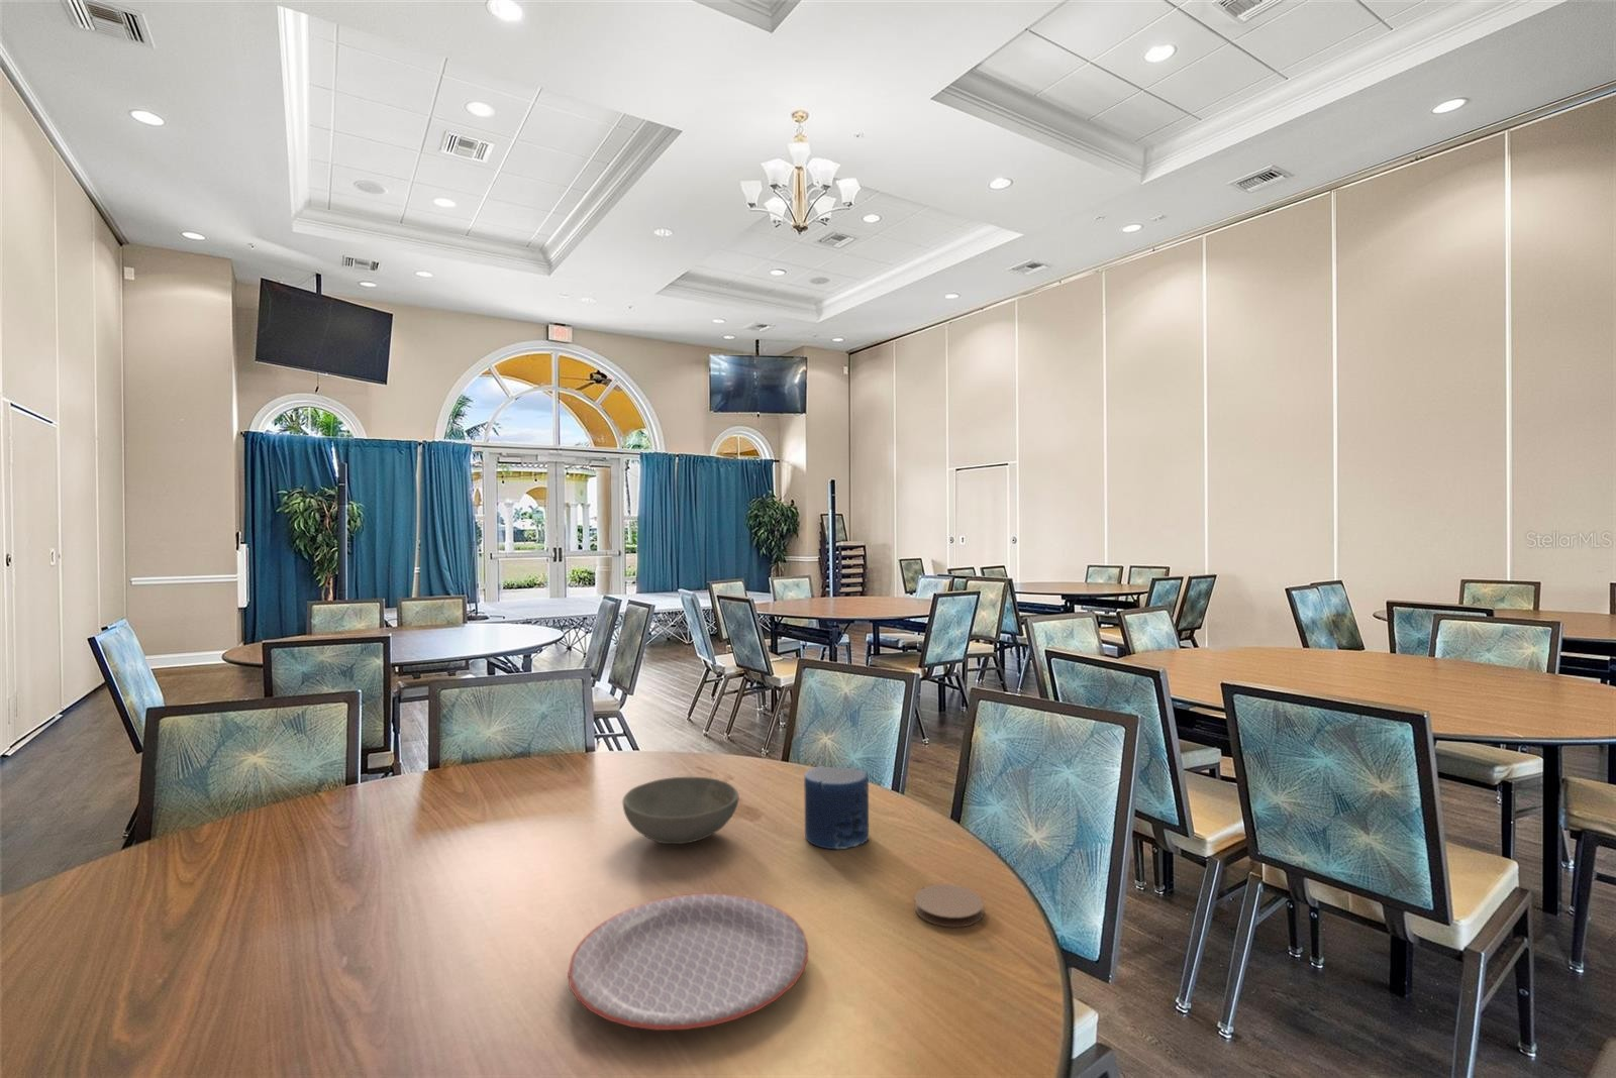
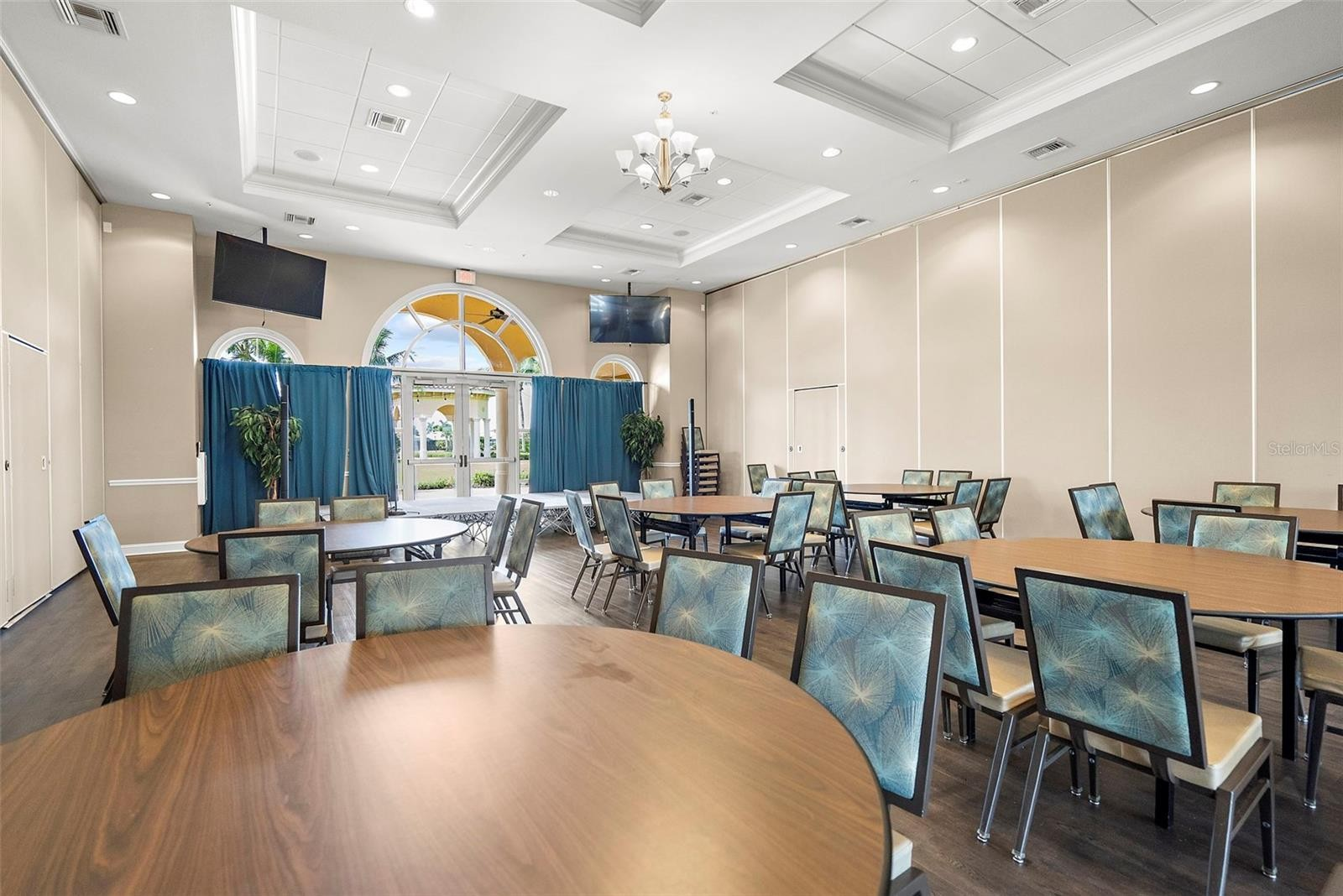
- plate [567,893,809,1031]
- bowl [621,776,740,845]
- coaster [914,883,984,928]
- candle [803,765,870,851]
